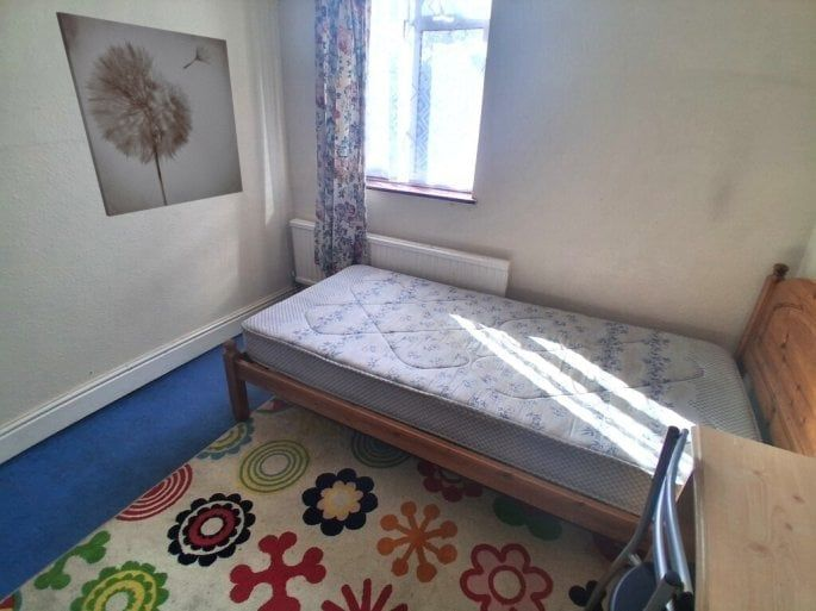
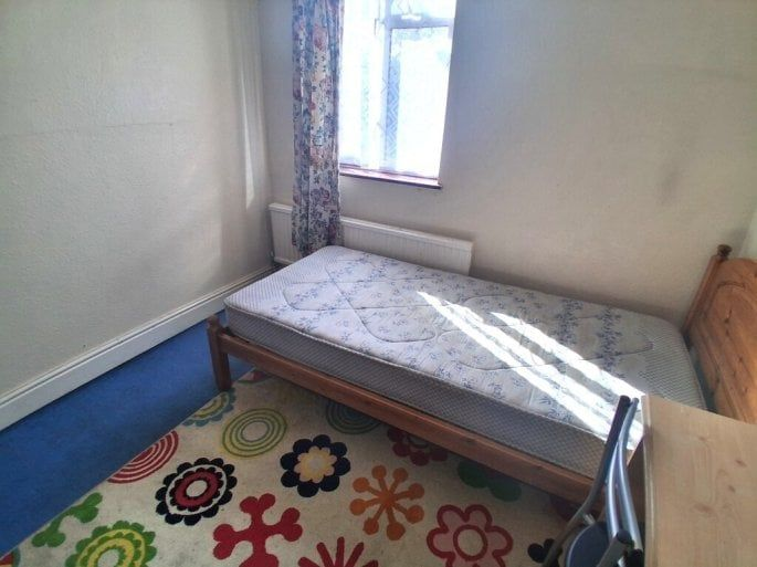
- wall art [55,11,244,218]
